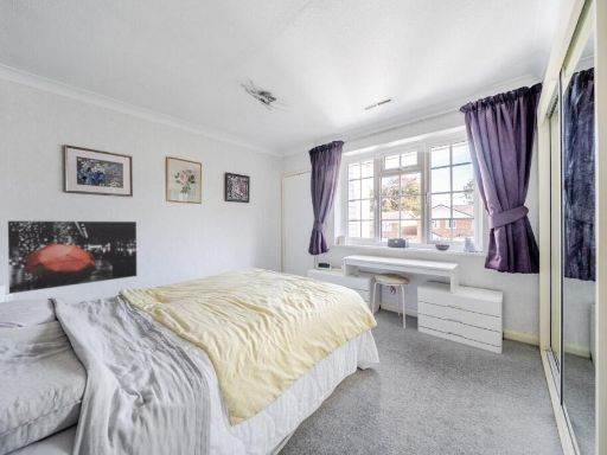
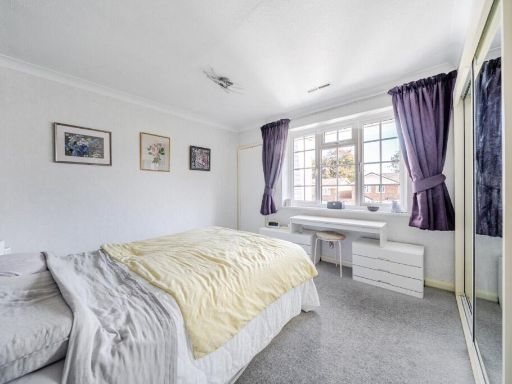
- wall art [7,220,138,295]
